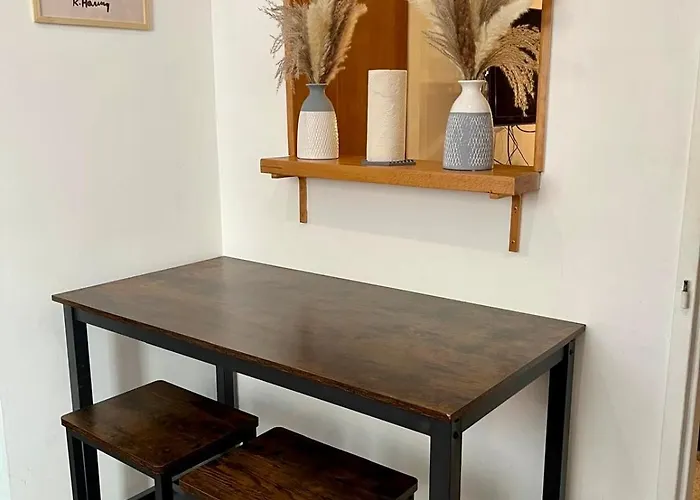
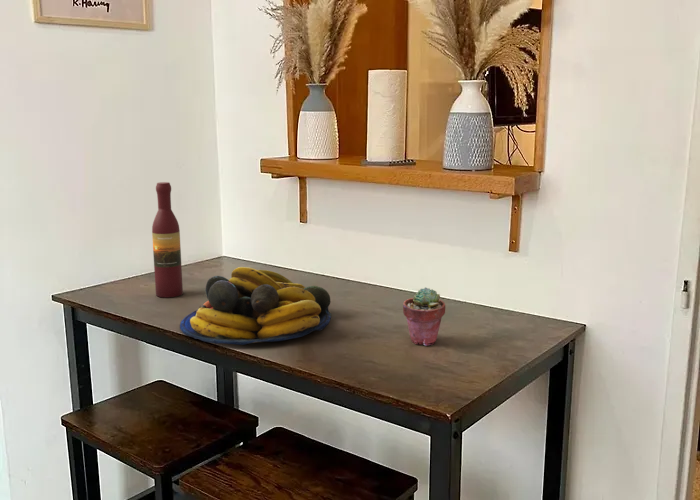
+ wine bottle [151,181,184,298]
+ fruit bowl [179,266,332,346]
+ potted succulent [402,286,446,347]
